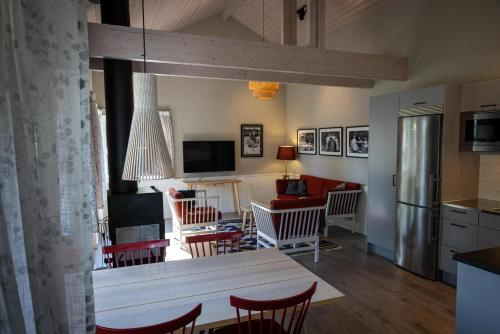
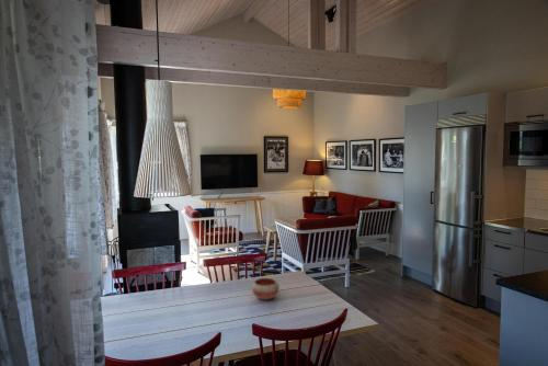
+ bowl [251,277,281,300]
